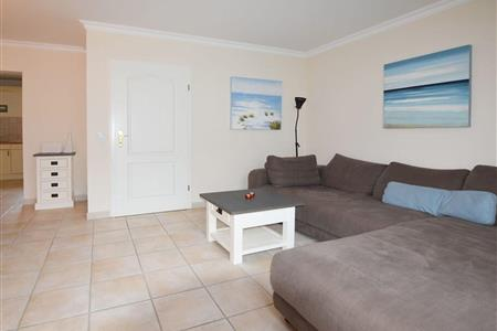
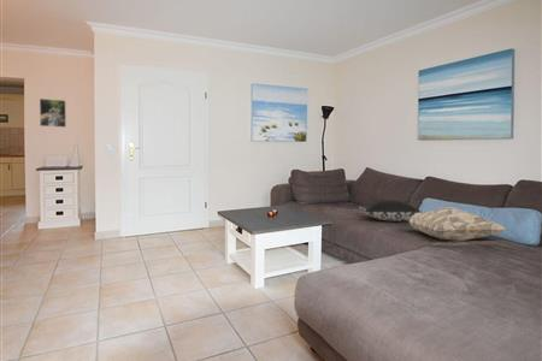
+ pillow [355,197,424,223]
+ decorative pillow [401,206,507,243]
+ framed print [39,97,67,129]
